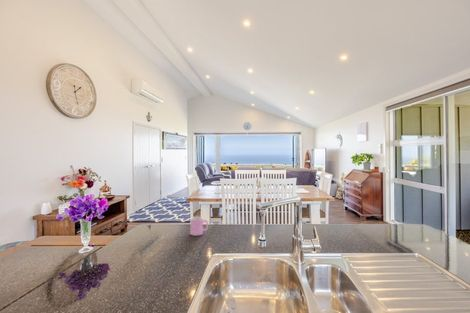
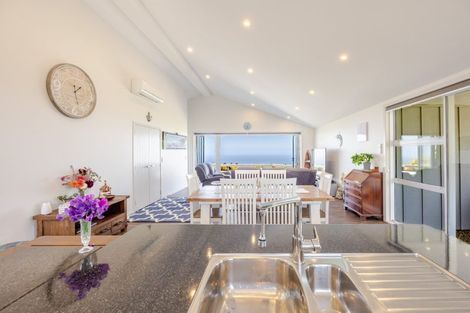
- cup [190,216,209,237]
